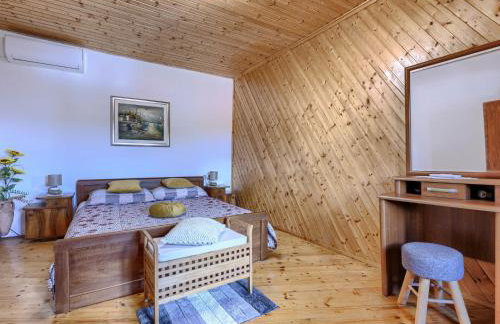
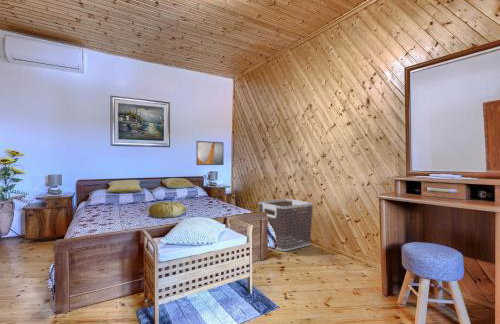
+ clothes hamper [258,198,314,252]
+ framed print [195,140,225,166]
